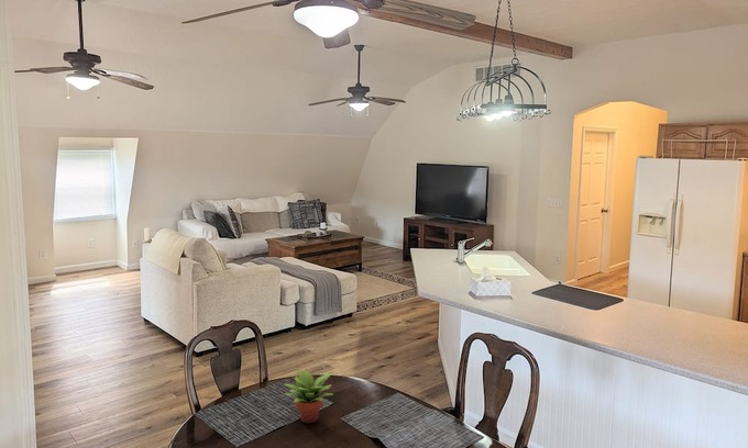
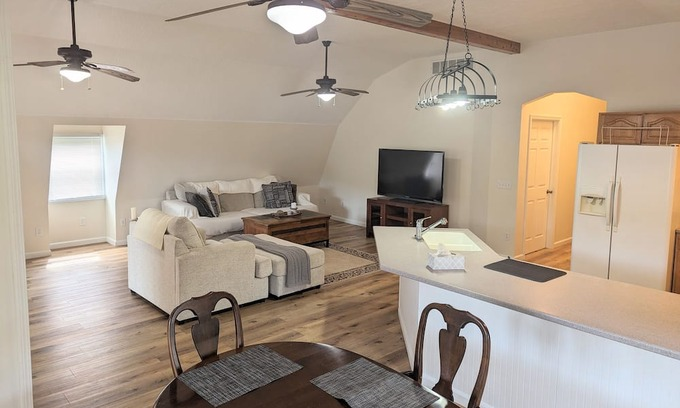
- succulent plant [283,367,333,424]
